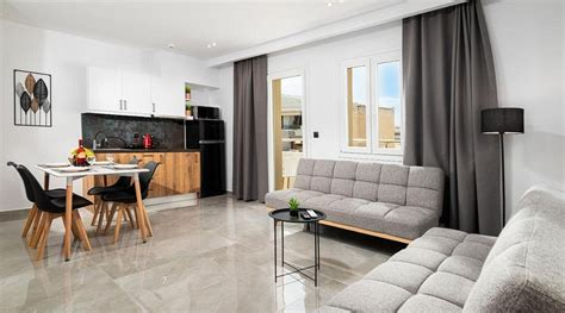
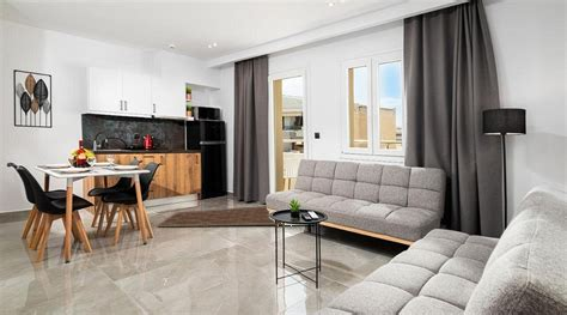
+ rug [156,205,282,228]
